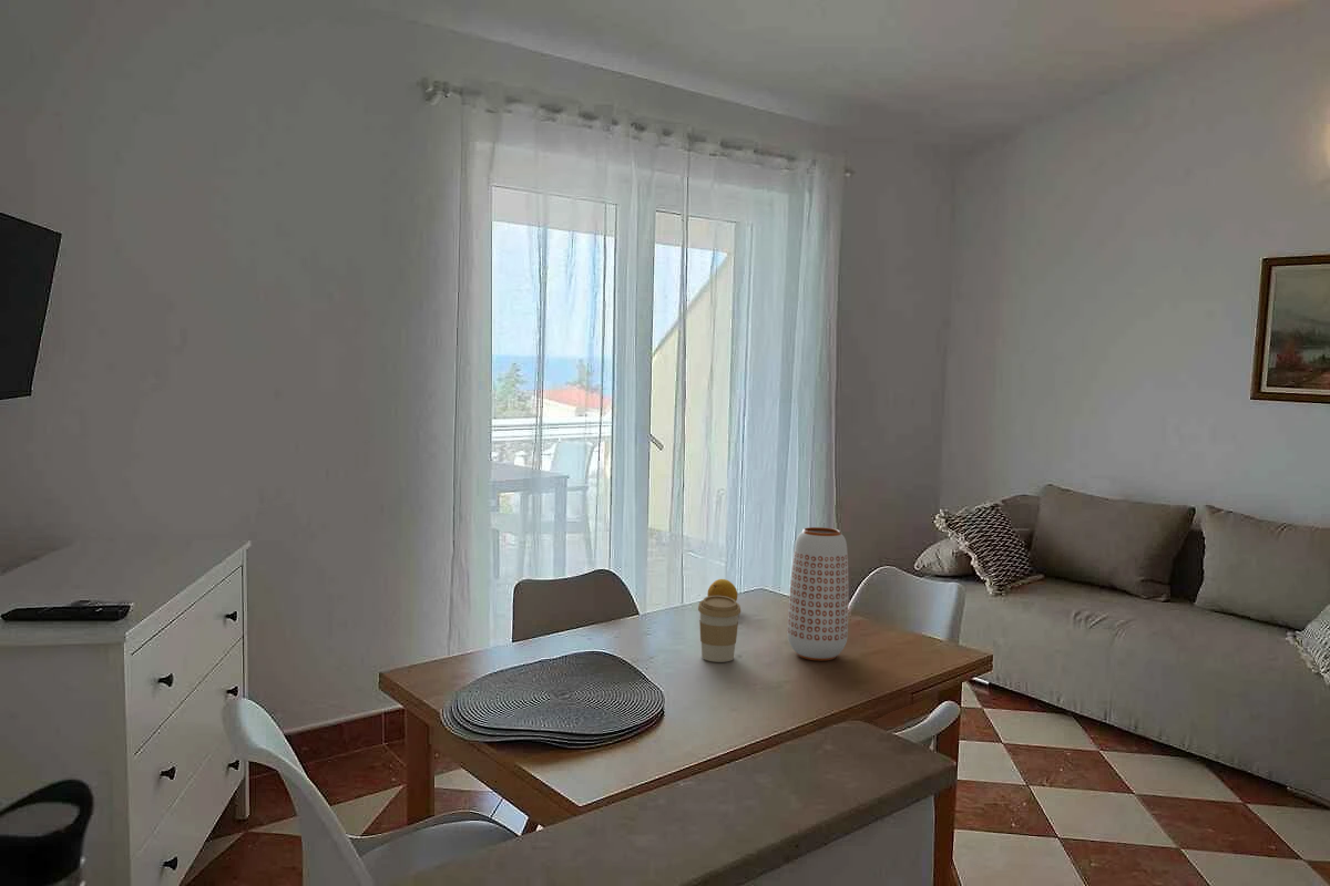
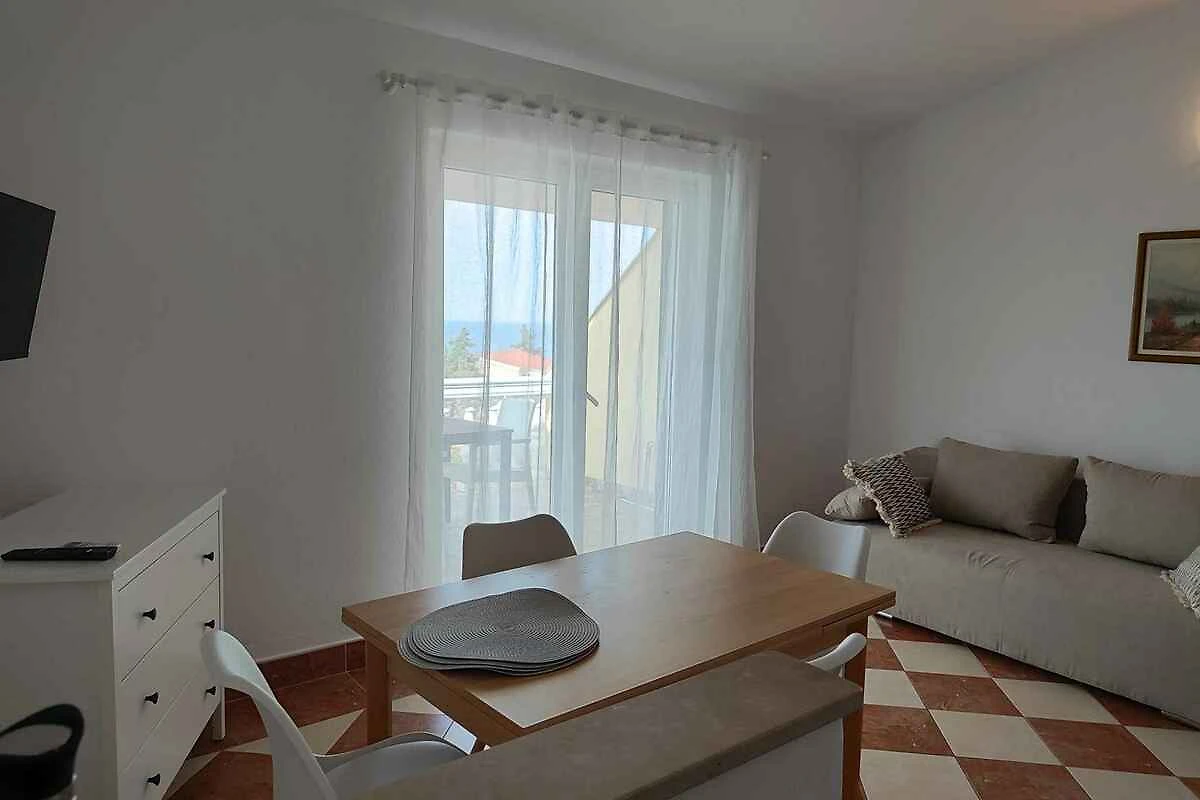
- planter [786,526,850,662]
- fruit [706,578,738,601]
- coffee cup [697,596,741,663]
